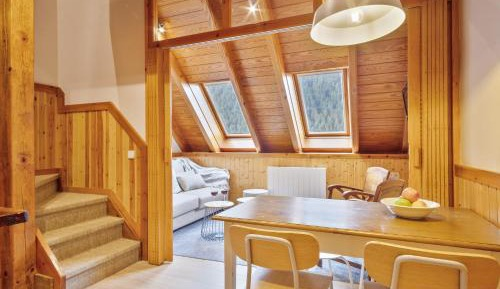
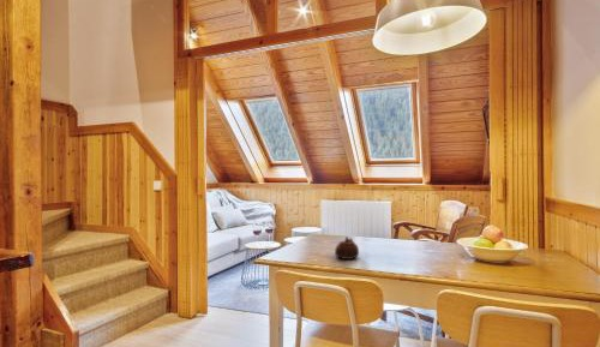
+ teapot [334,235,360,261]
